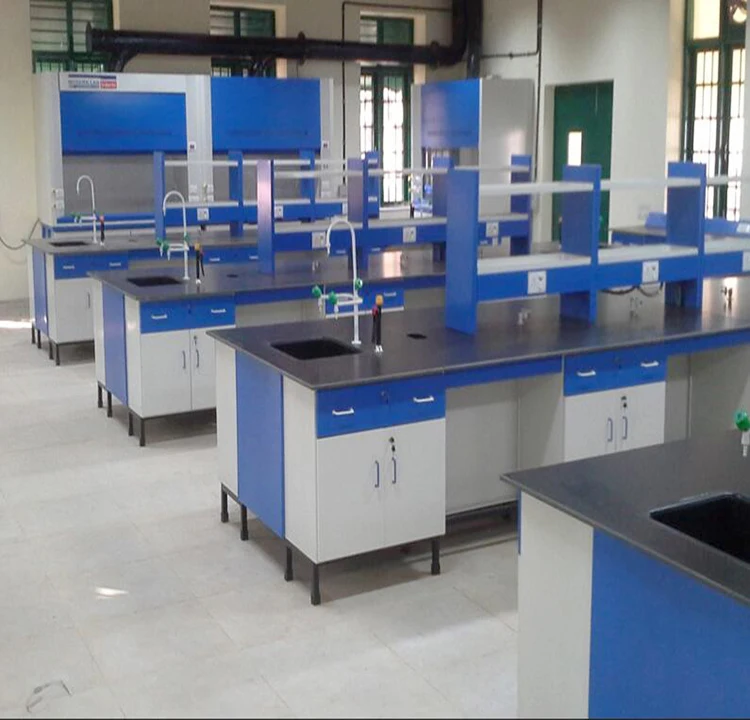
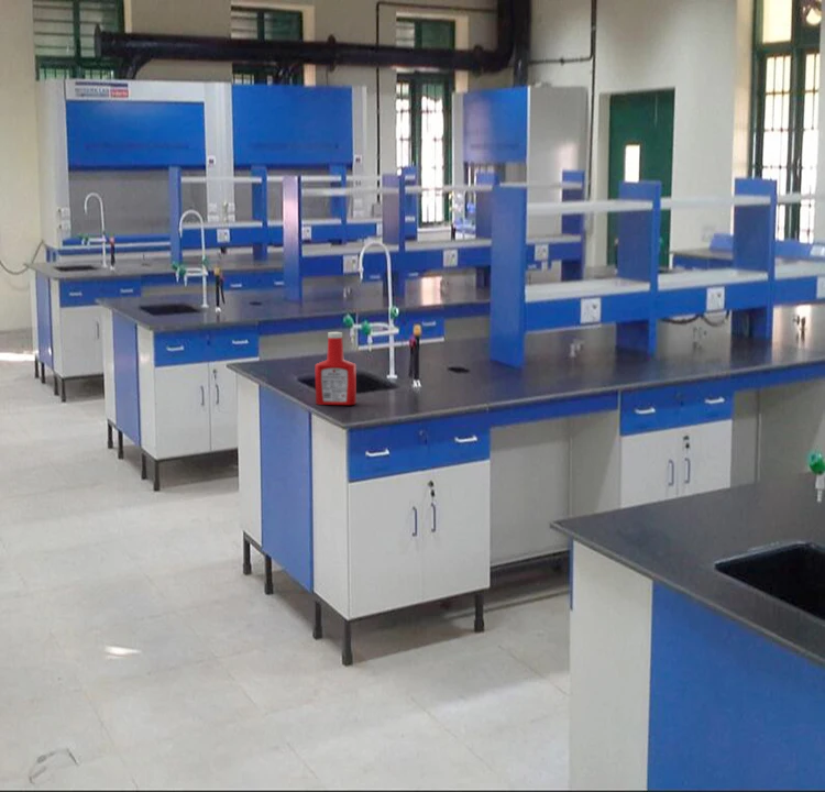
+ soap bottle [315,331,358,406]
